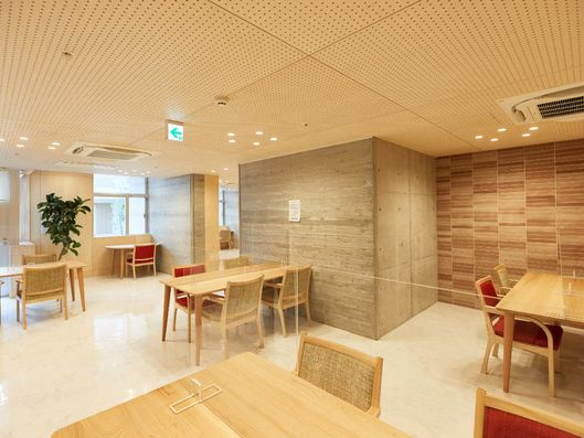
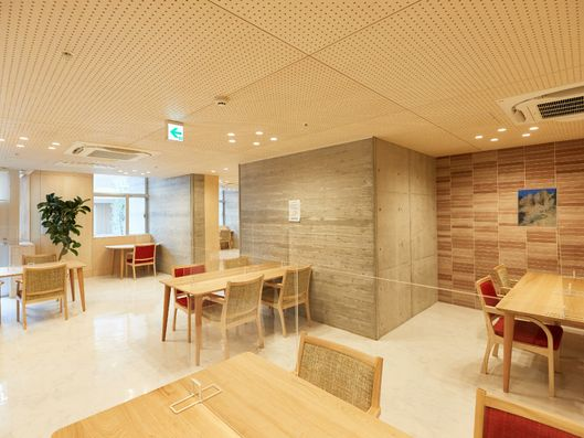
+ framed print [517,186,559,228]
